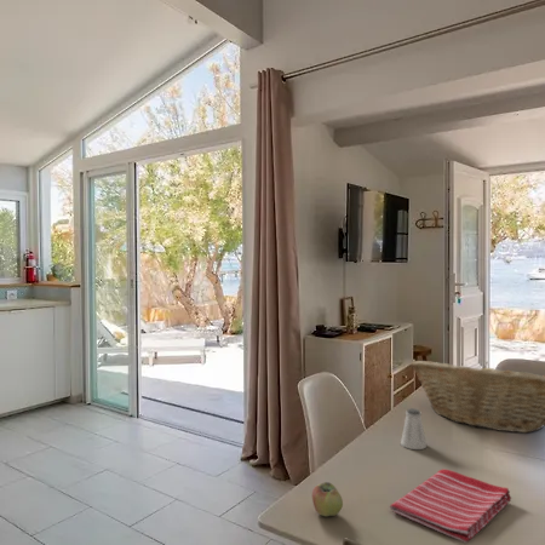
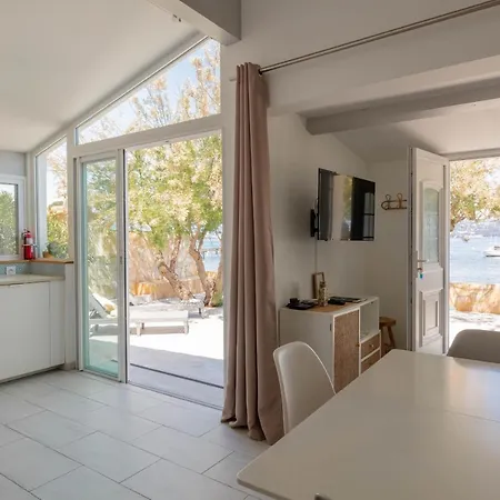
- saltshaker [400,407,428,451]
- dish towel [389,469,512,544]
- fruit basket [408,360,545,434]
- apple [311,481,344,517]
